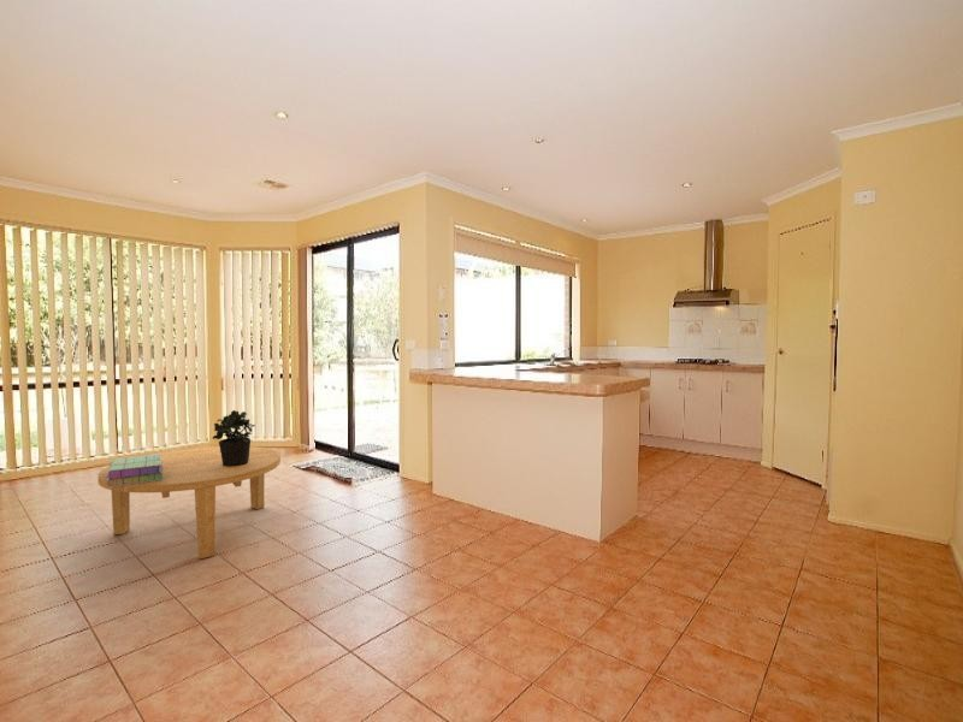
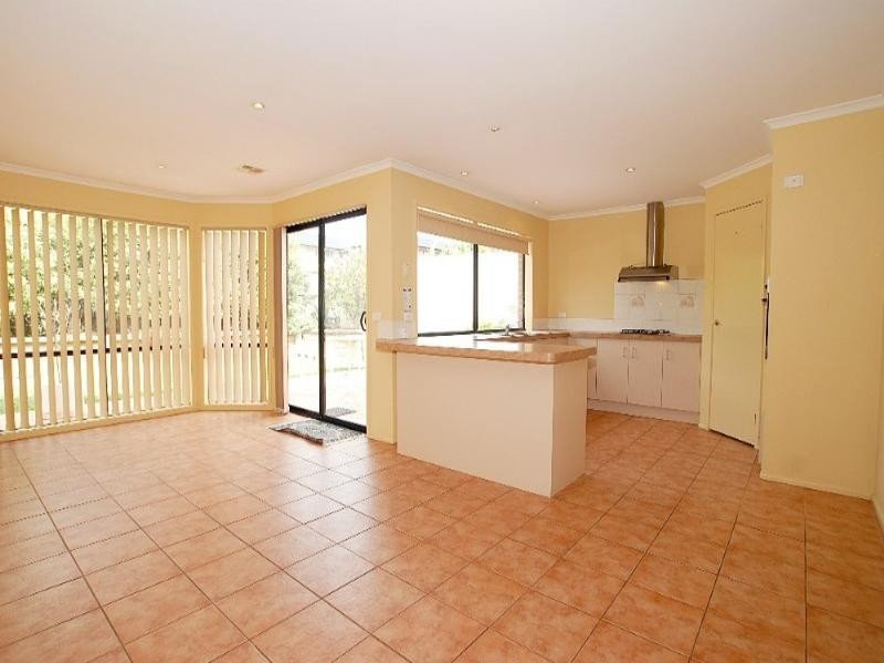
- coffee table [96,445,282,560]
- stack of books [107,454,164,487]
- potted plant [212,409,256,467]
